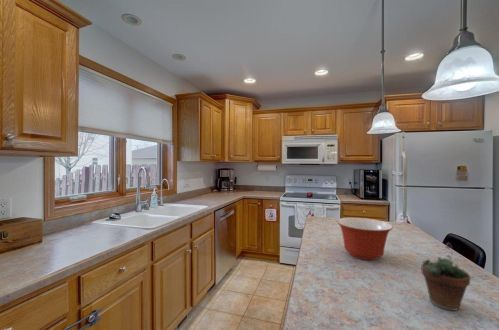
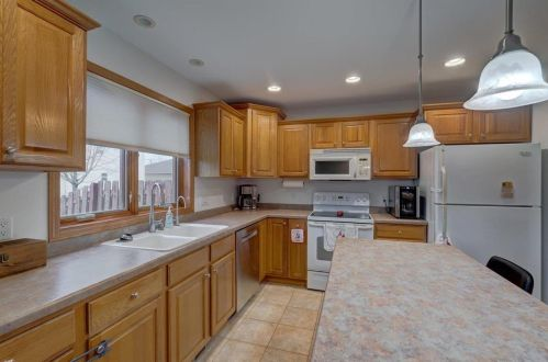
- mixing bowl [336,217,394,261]
- succulent plant [420,242,471,312]
